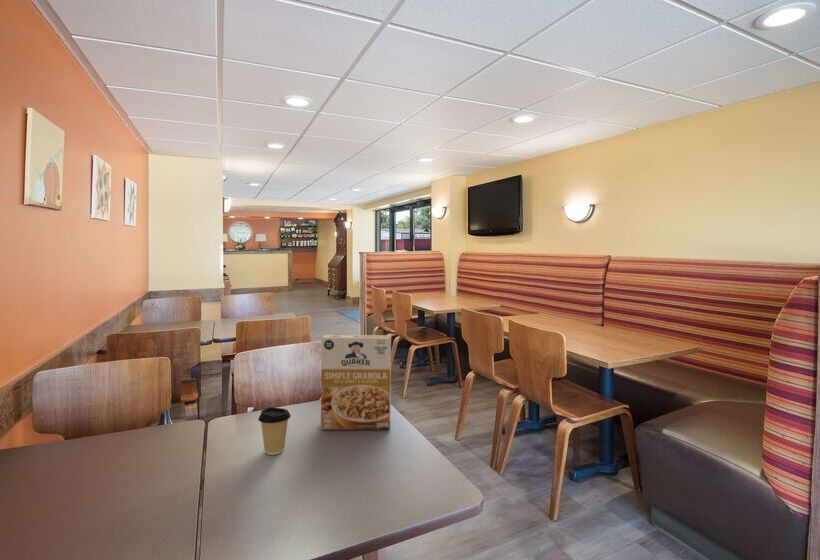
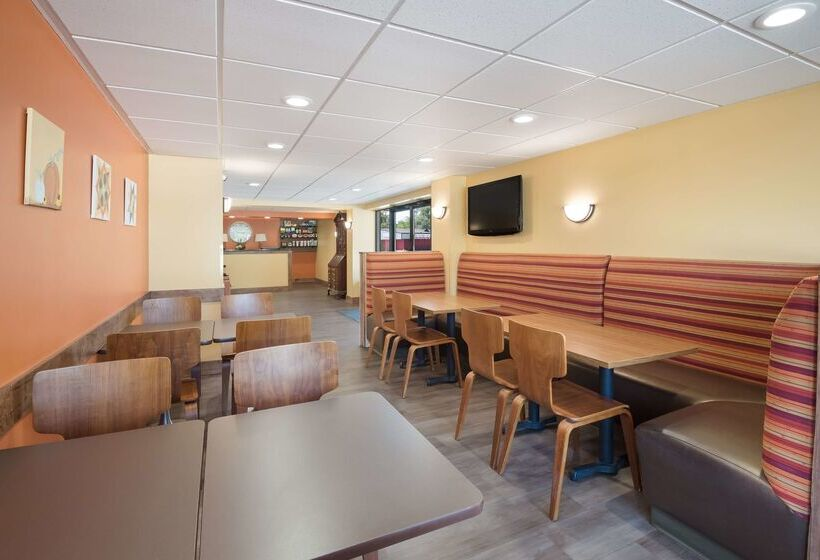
- cereal box [320,334,392,431]
- coffee cup [257,406,291,456]
